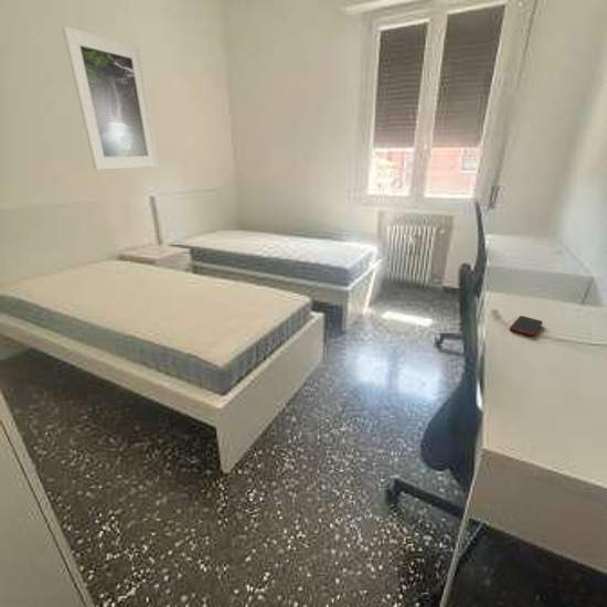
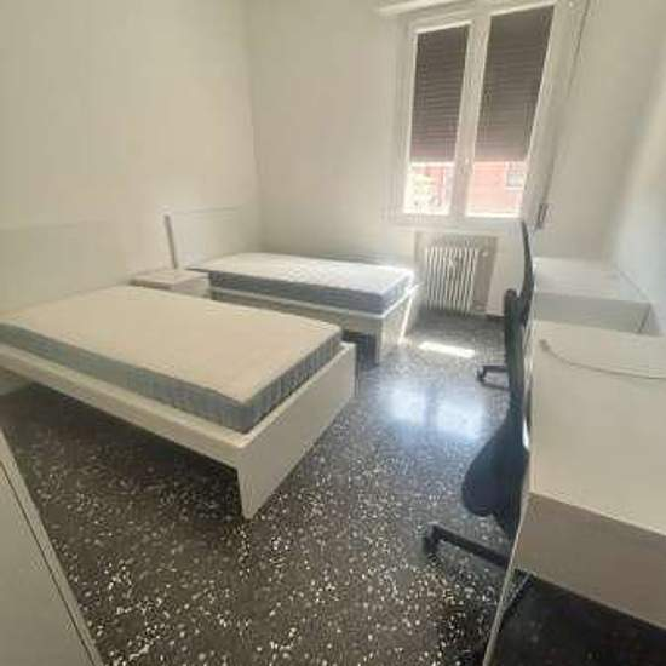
- cell phone [509,315,543,338]
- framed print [61,24,160,171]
